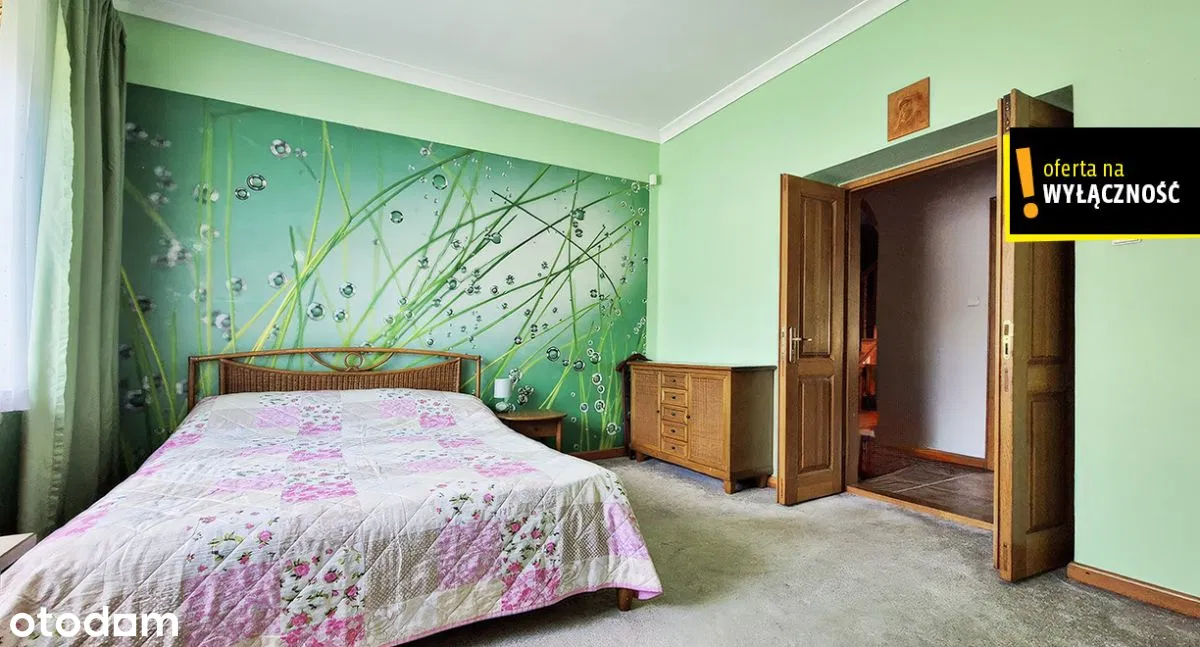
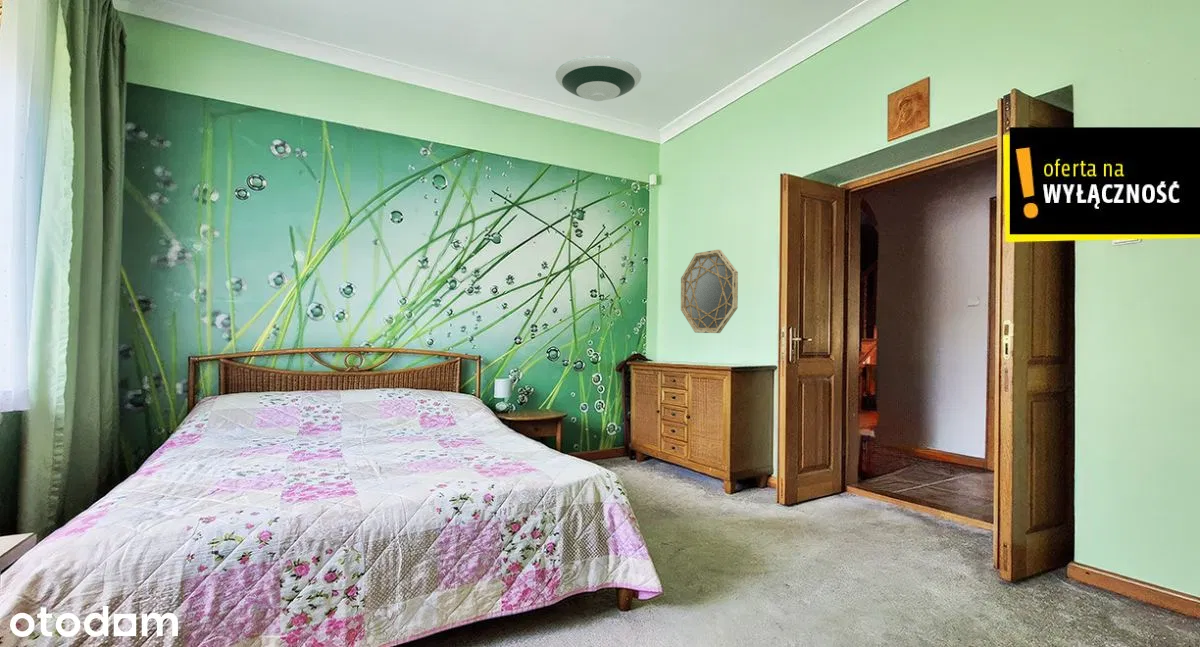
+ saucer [555,55,642,102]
+ home mirror [680,249,739,334]
